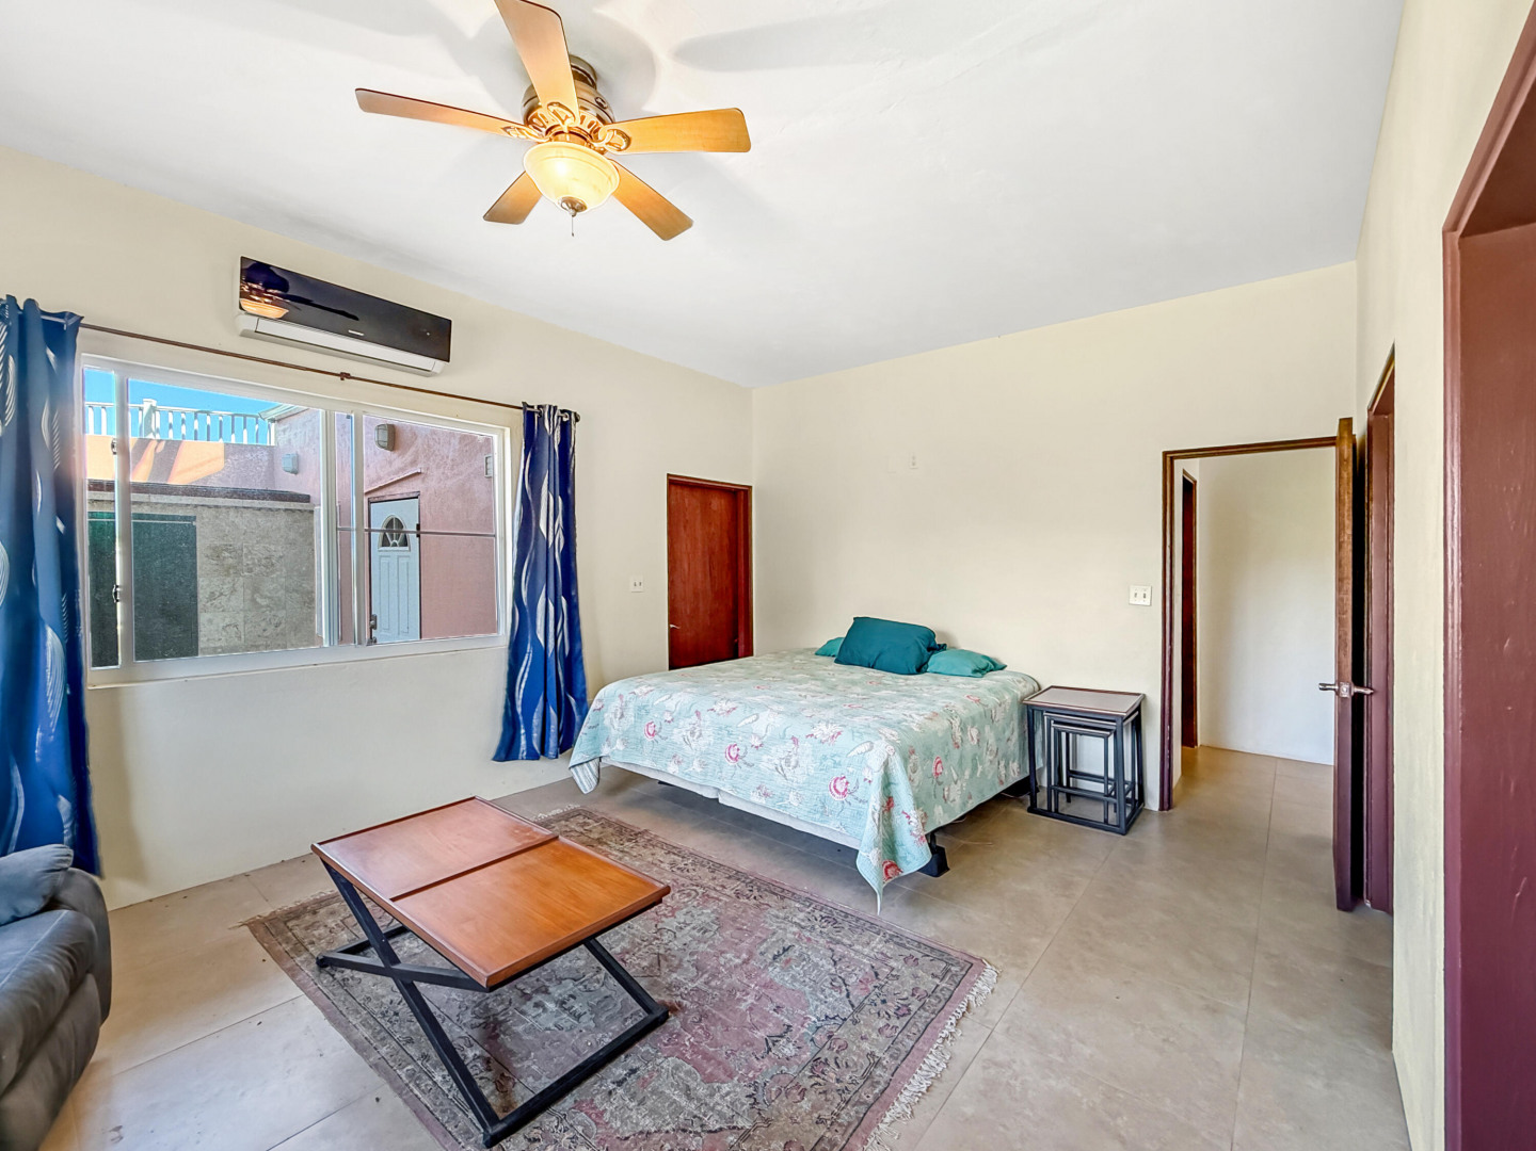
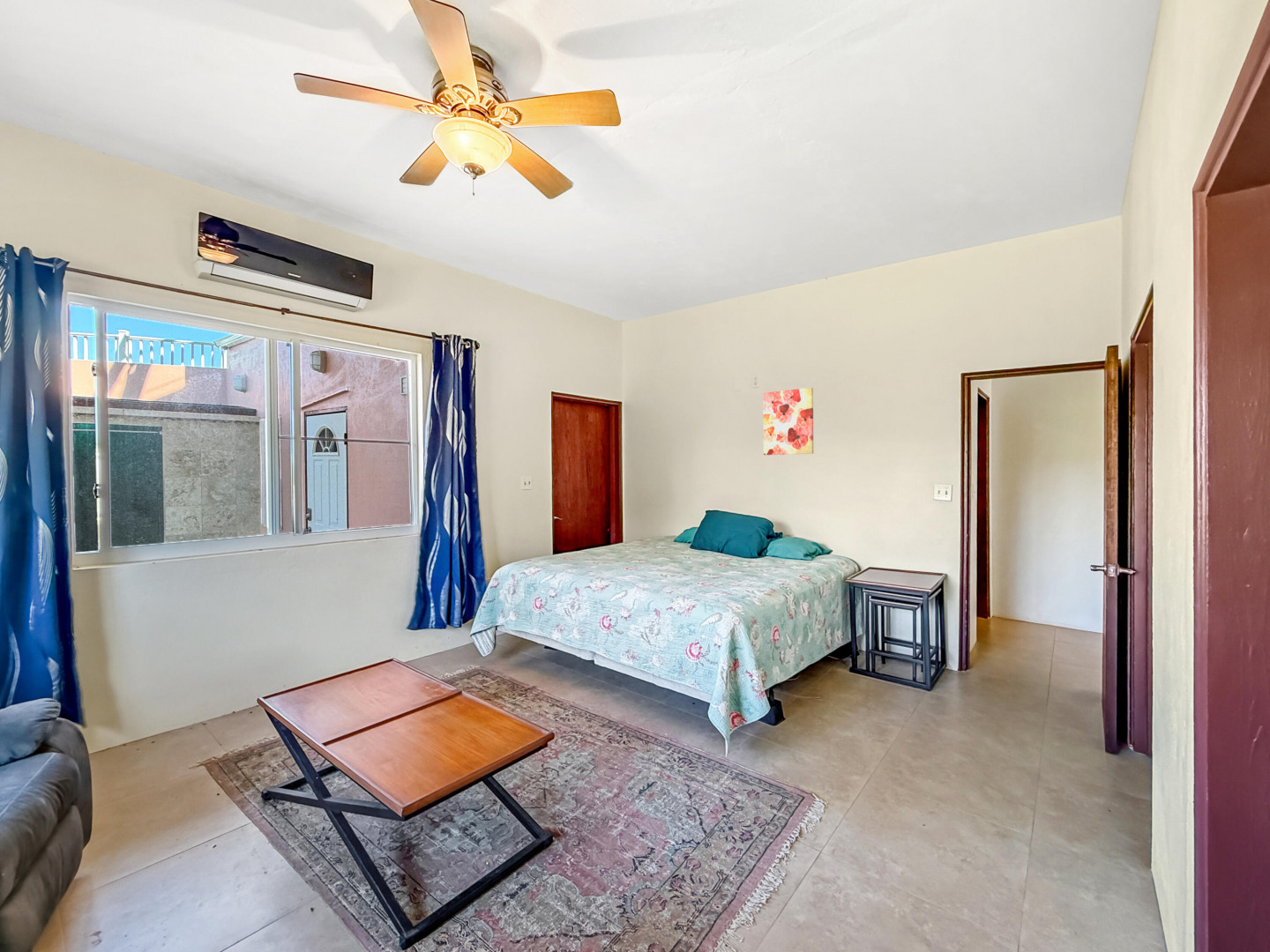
+ wall art [763,387,814,456]
